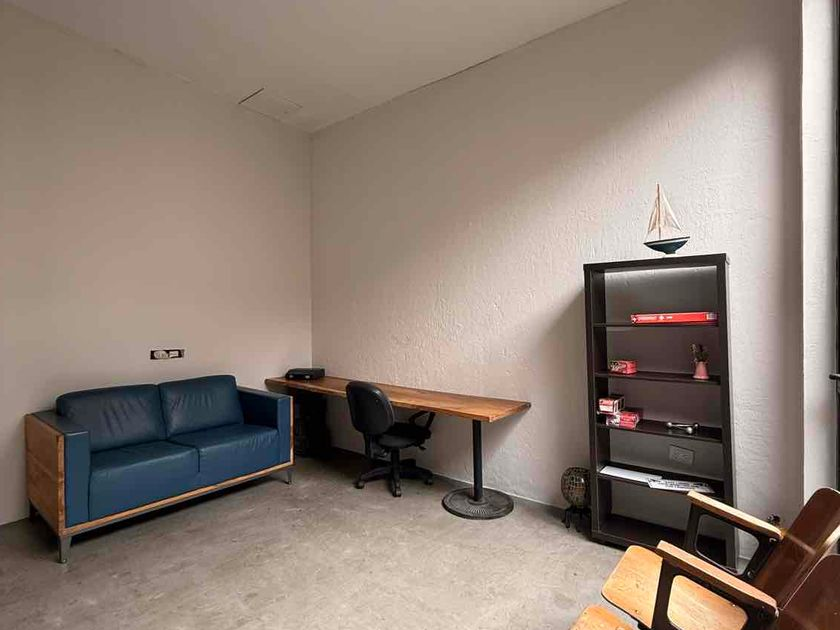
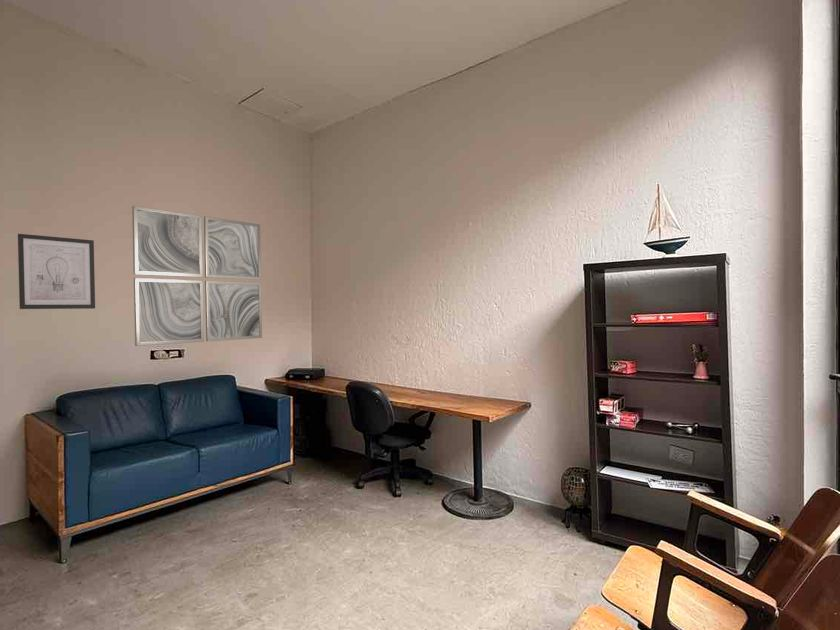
+ wall art [17,233,96,310]
+ wall art [131,205,263,347]
